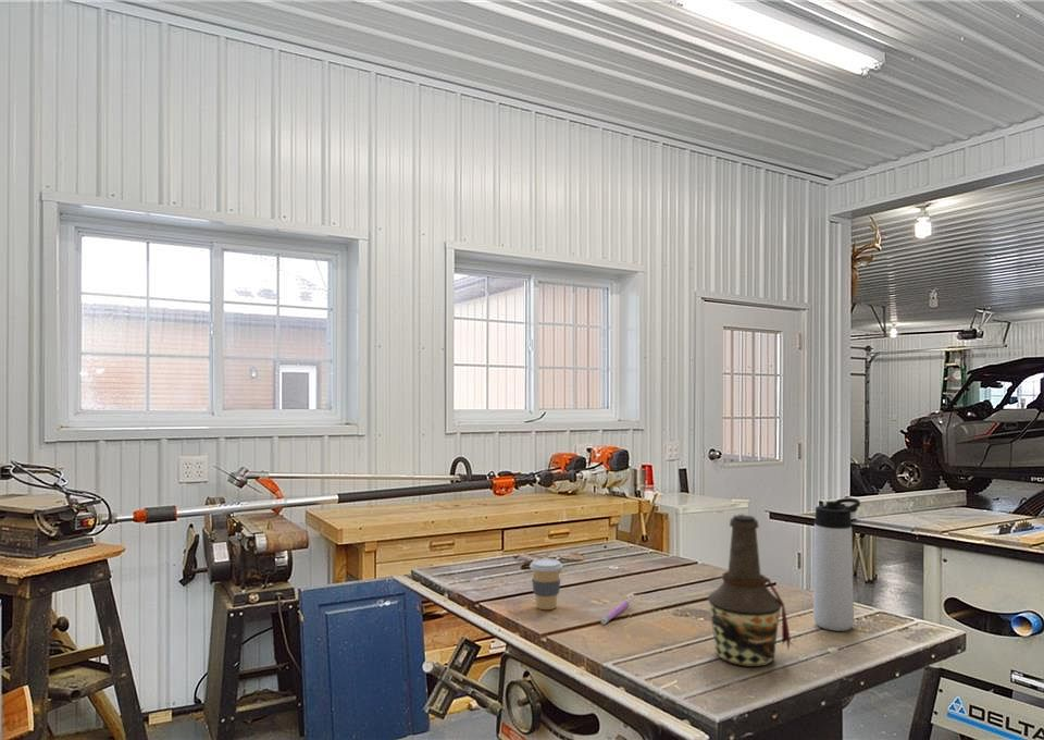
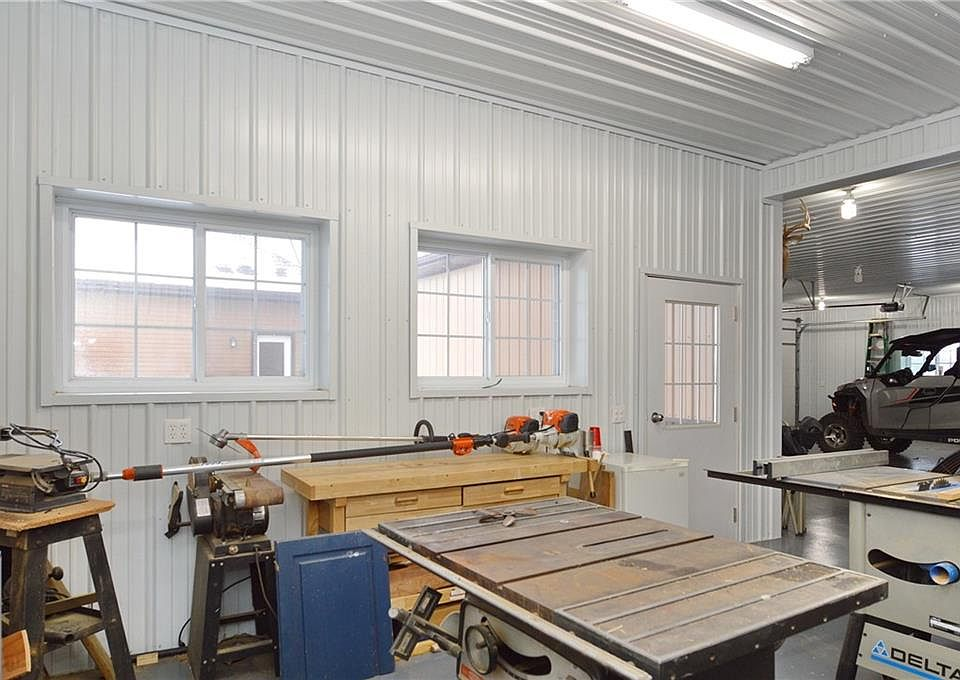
- bottle [707,514,792,668]
- pencil [600,599,632,626]
- coffee cup [529,557,564,610]
- thermos bottle [812,497,861,632]
